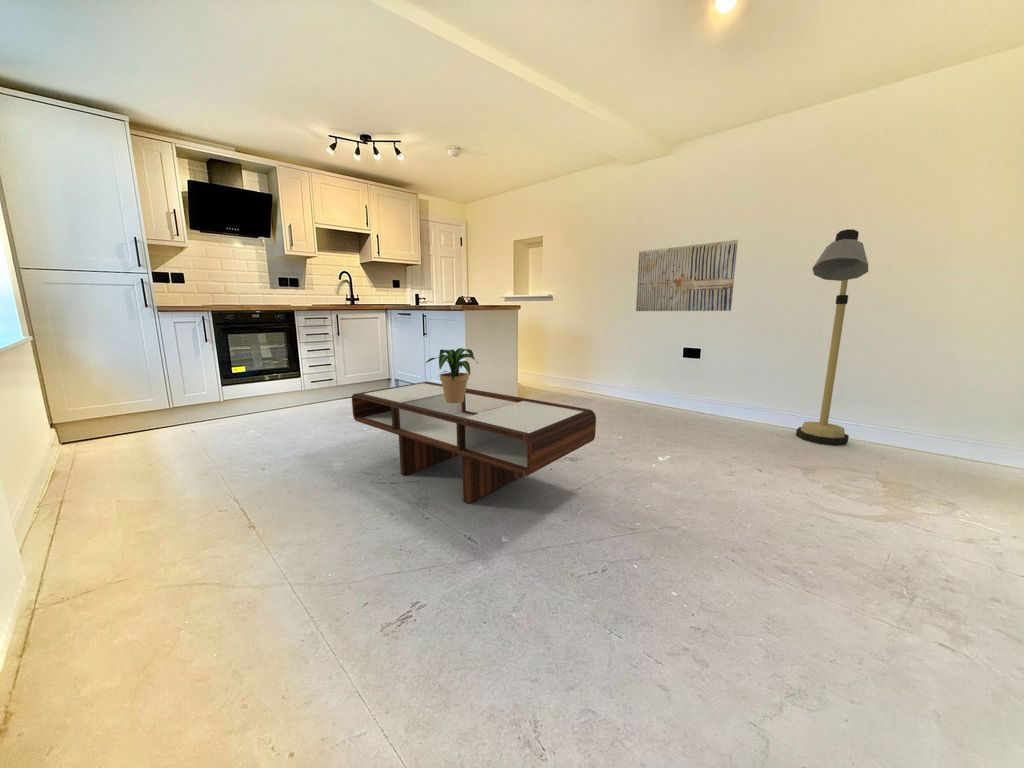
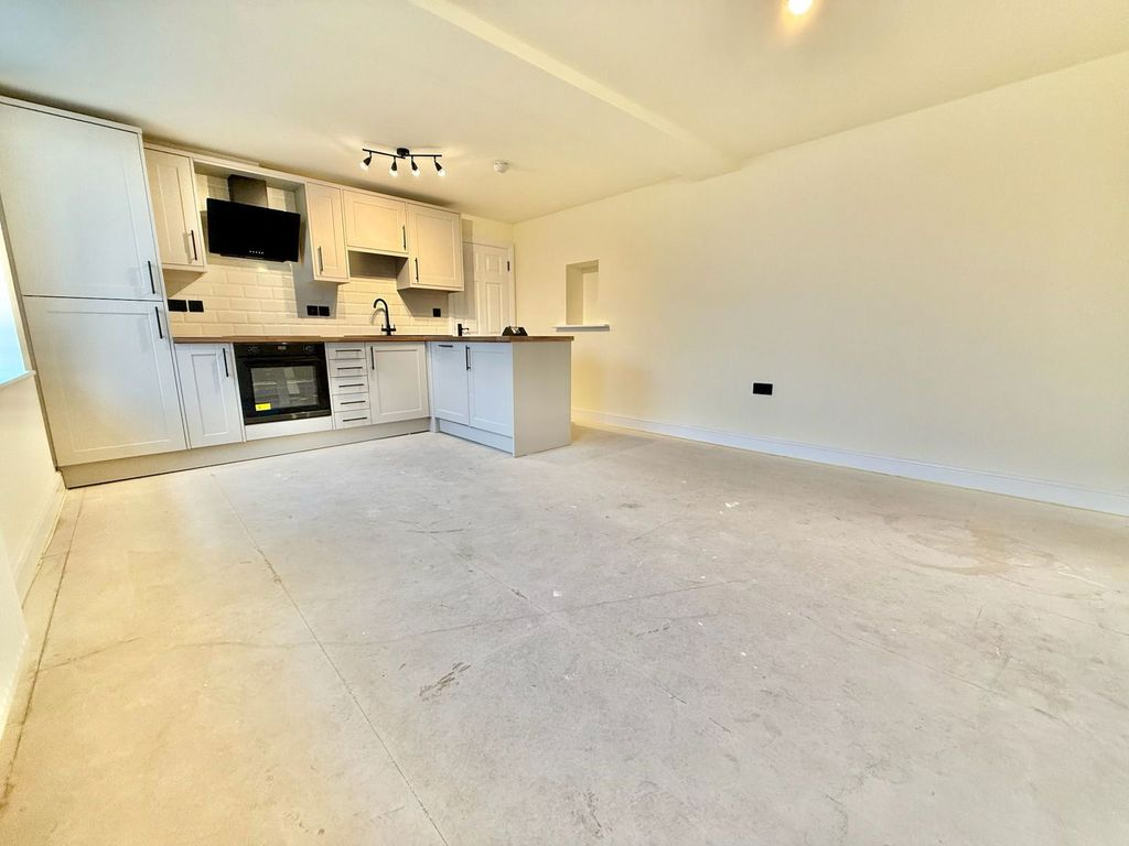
- coffee table [351,381,597,504]
- potted plant [425,347,479,403]
- floor lamp [795,228,869,446]
- wall art [635,239,739,312]
